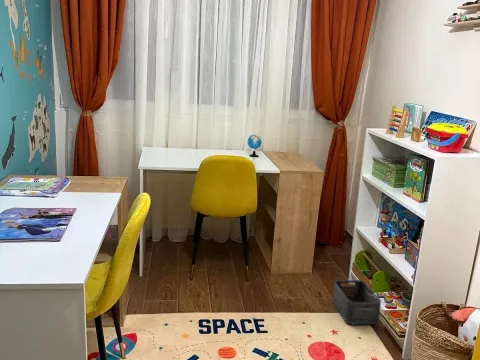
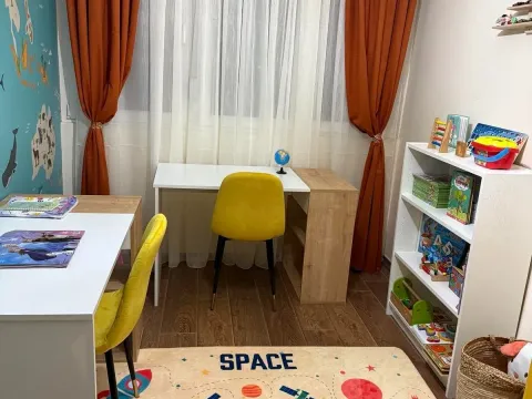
- storage bin [331,279,382,326]
